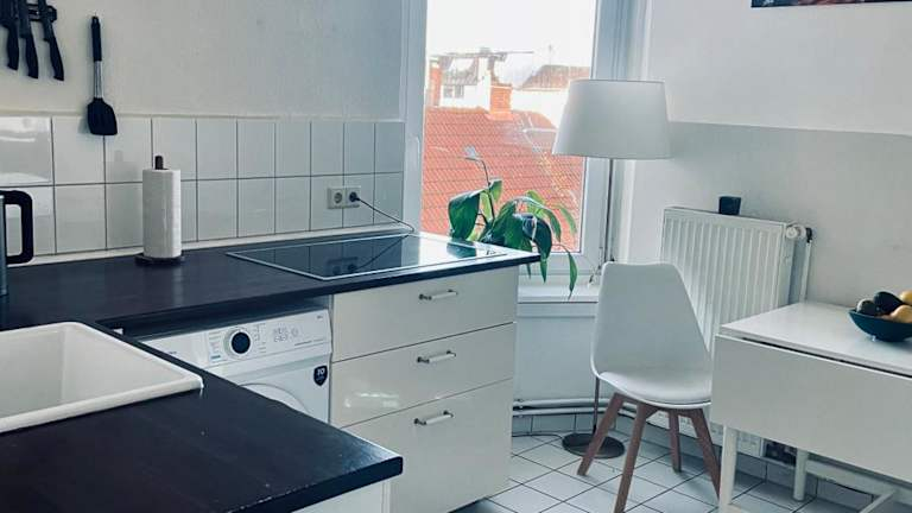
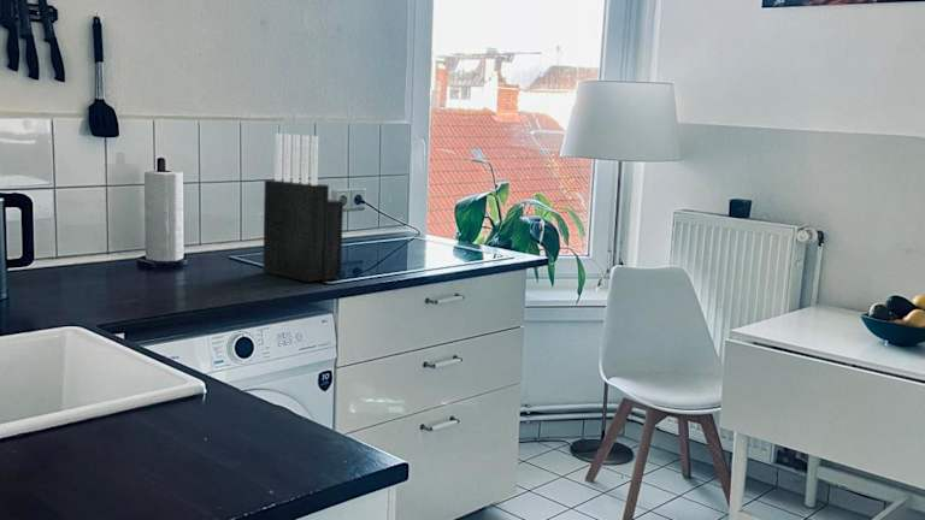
+ knife block [263,132,344,283]
